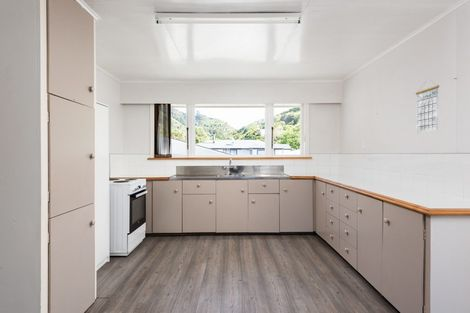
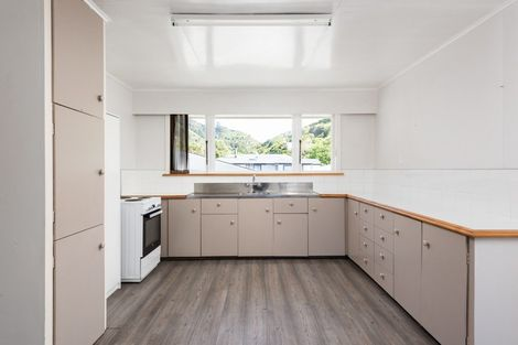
- calendar [415,79,440,134]
